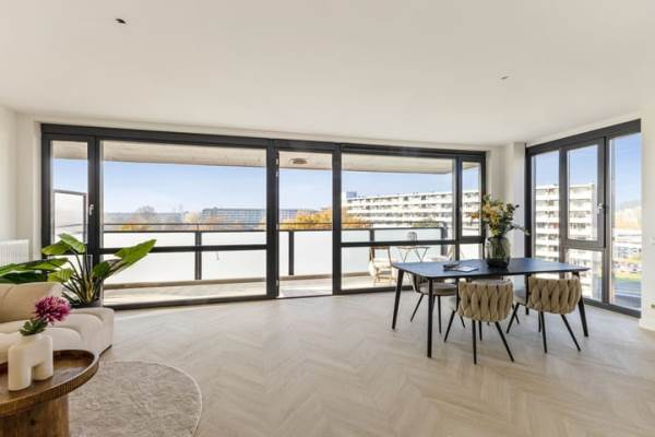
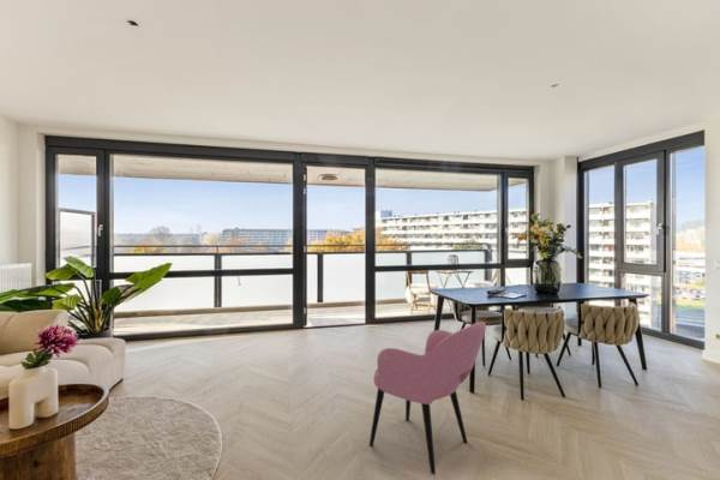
+ armchair [368,320,487,475]
